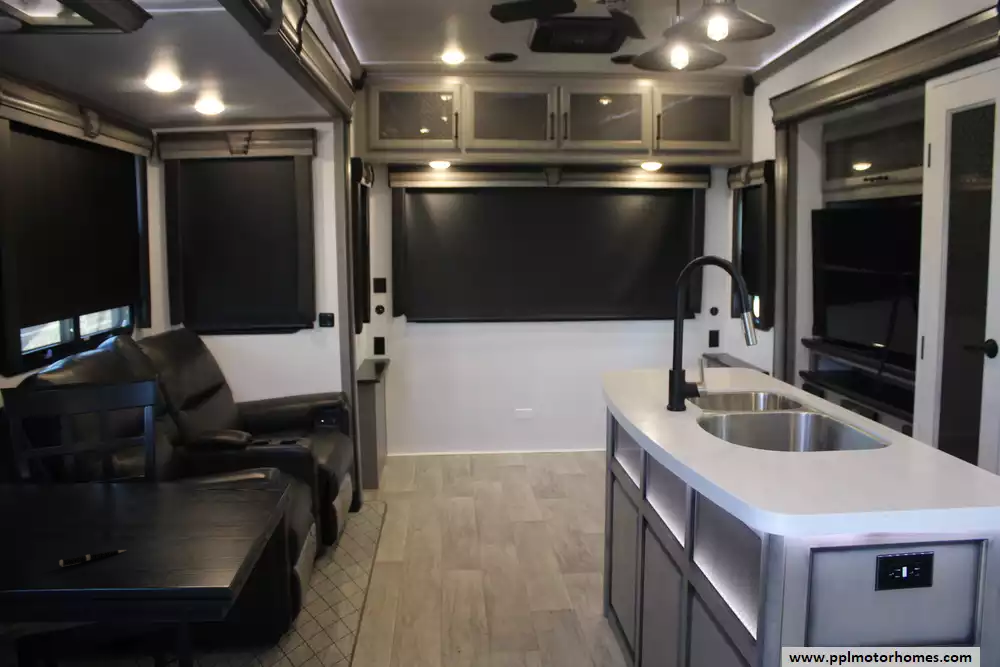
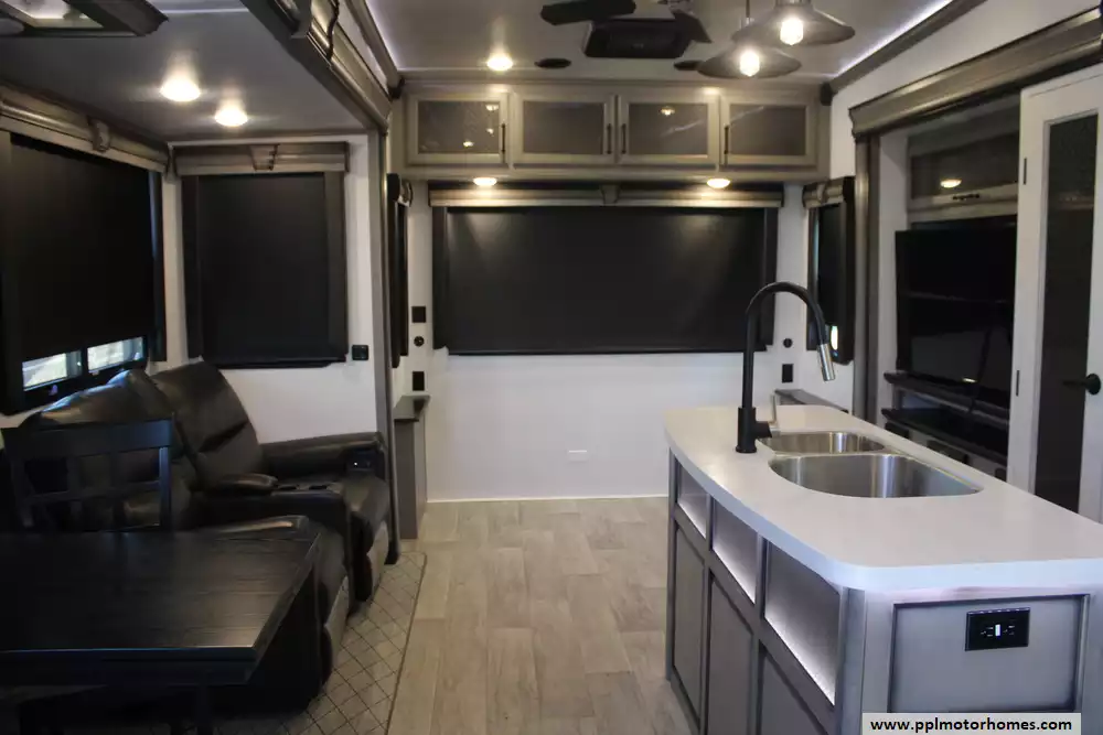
- pen [58,549,127,567]
